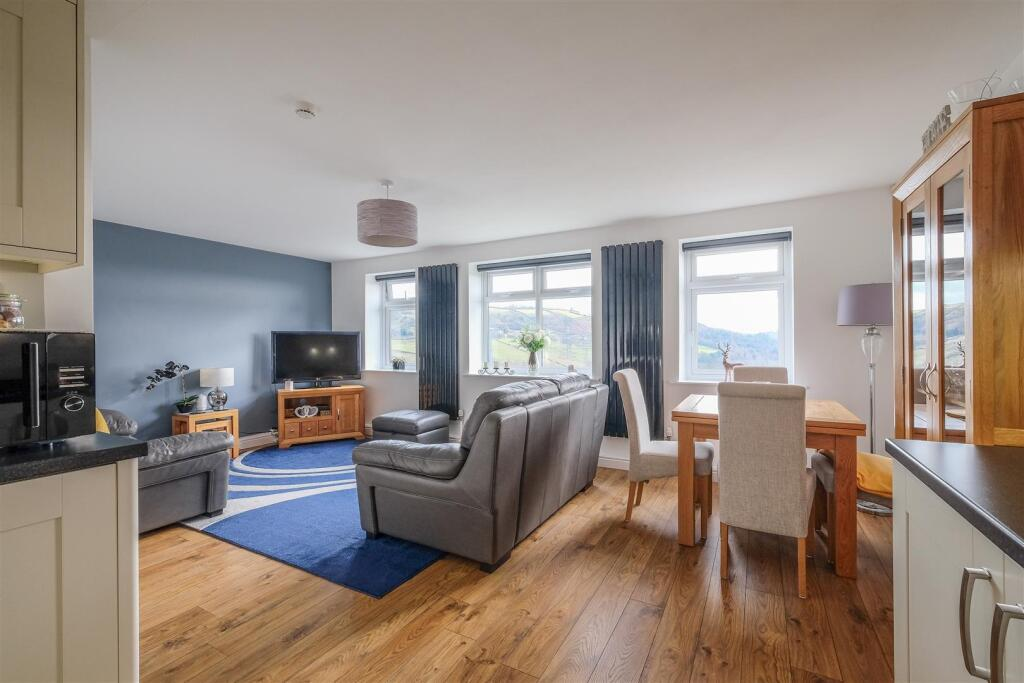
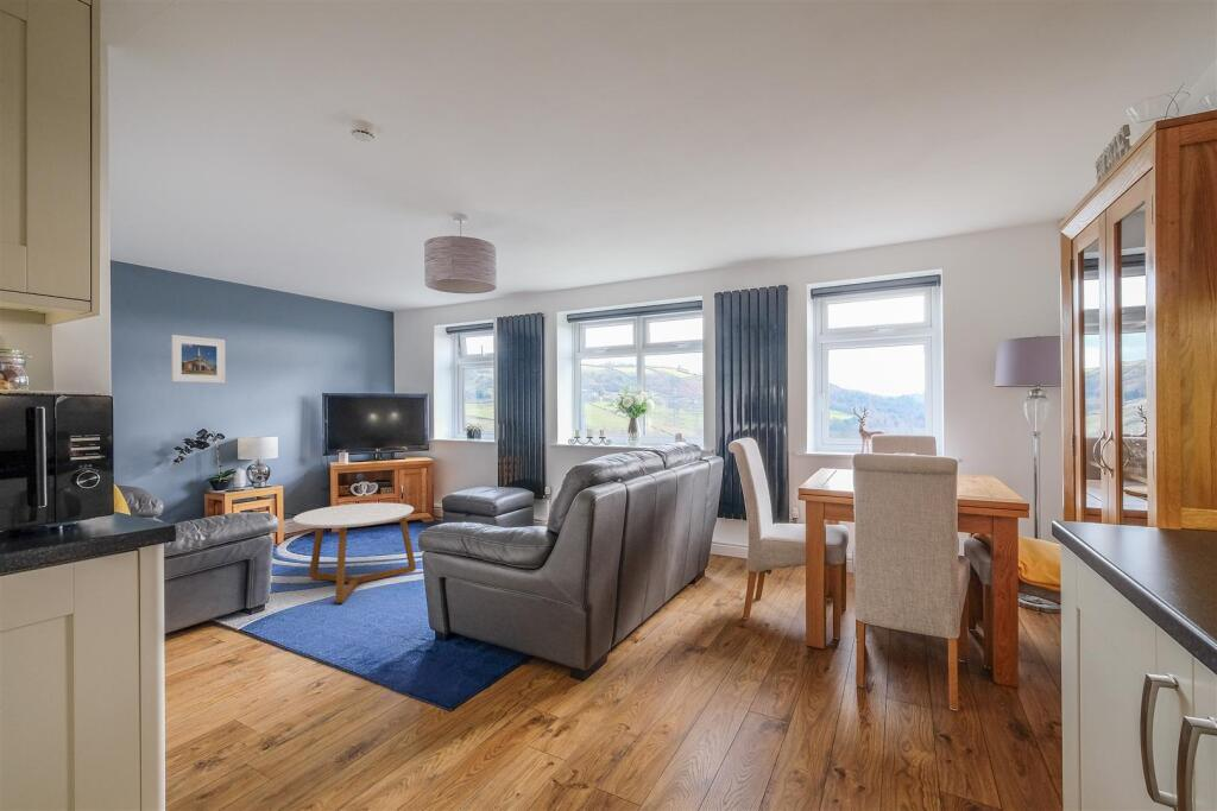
+ coffee table [292,501,417,604]
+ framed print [170,334,227,385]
